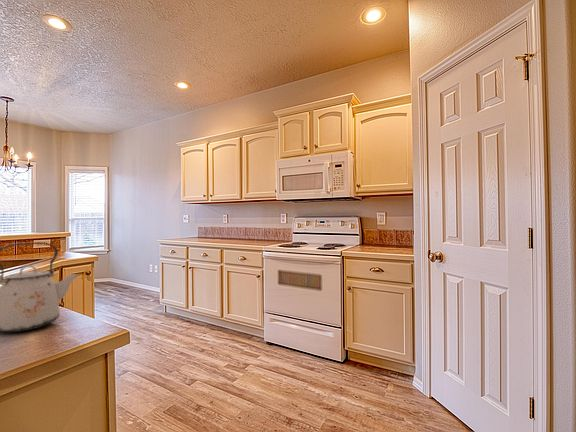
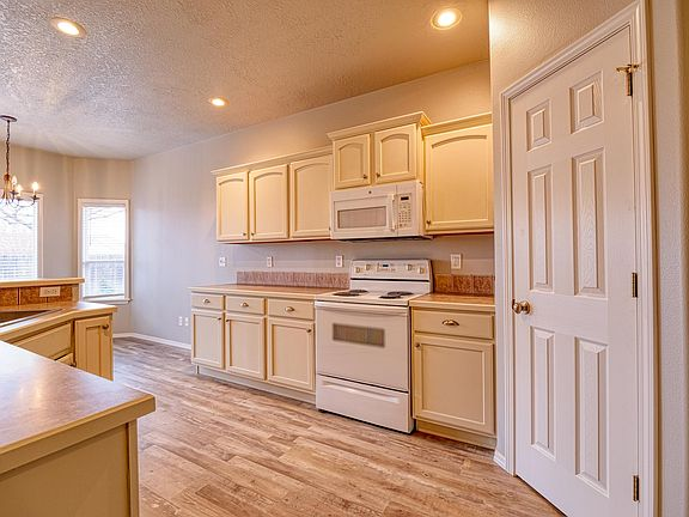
- kettle [0,241,80,333]
